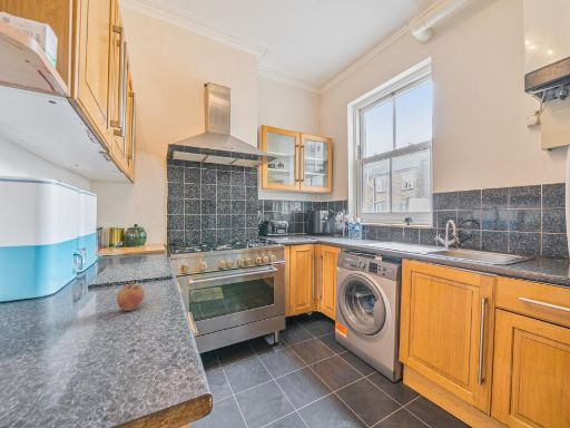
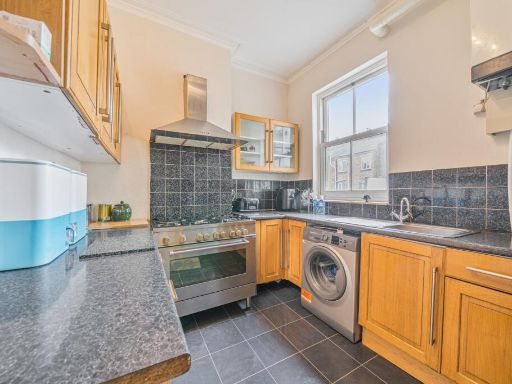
- fruit [116,281,145,312]
